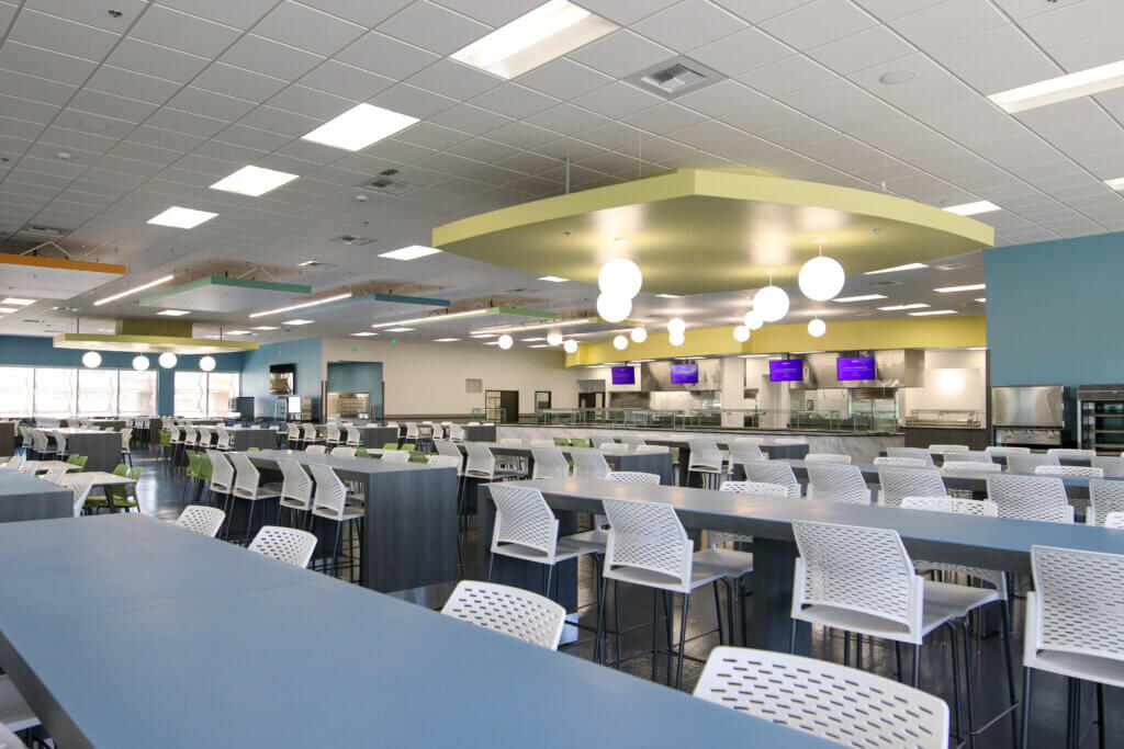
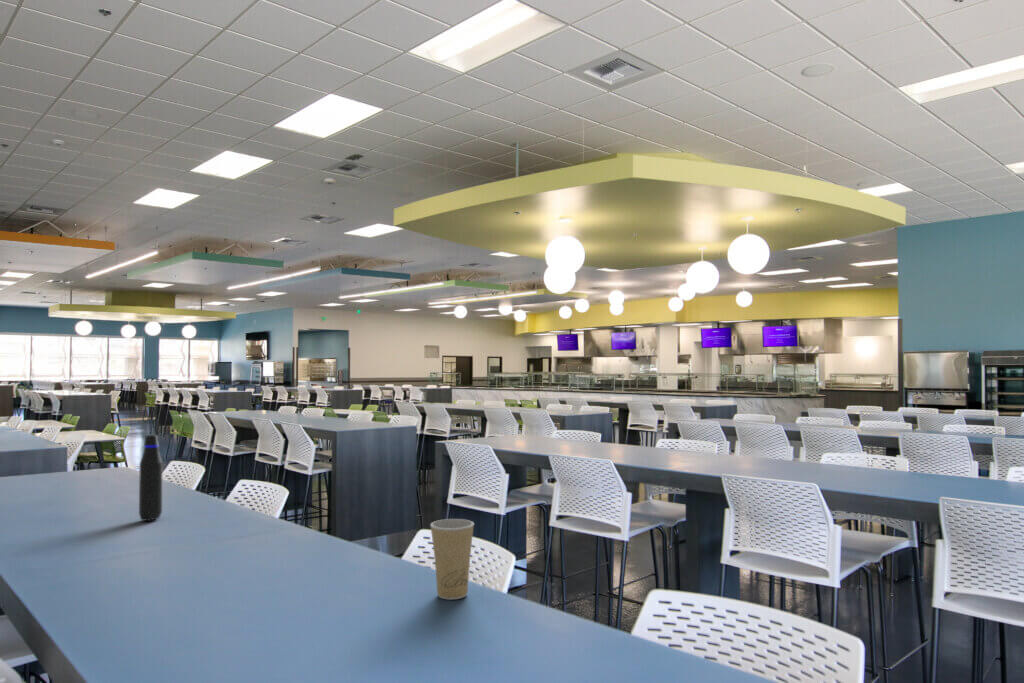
+ paper cup [429,518,475,601]
+ water bottle [138,434,163,522]
